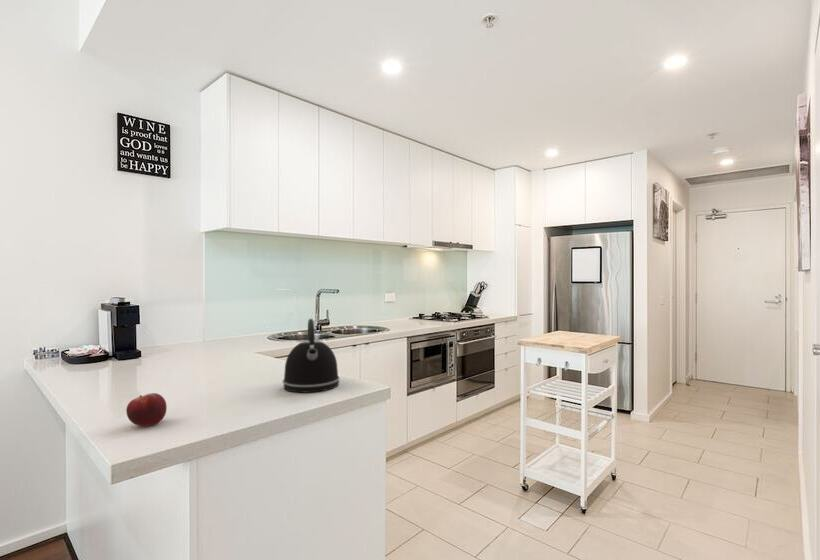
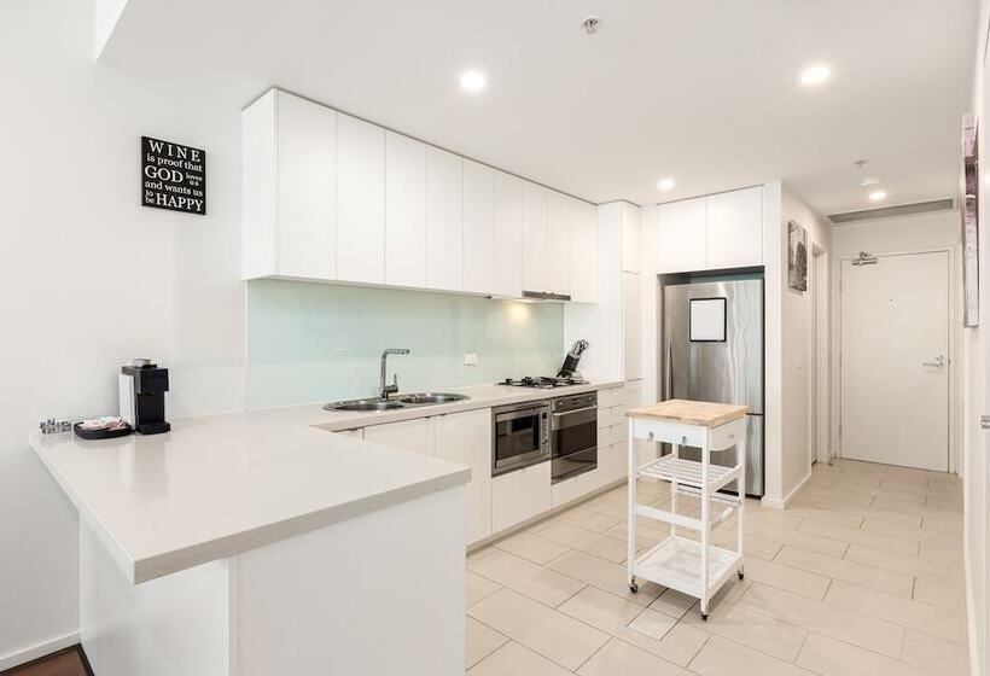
- kettle [282,318,341,393]
- fruit [125,392,168,427]
